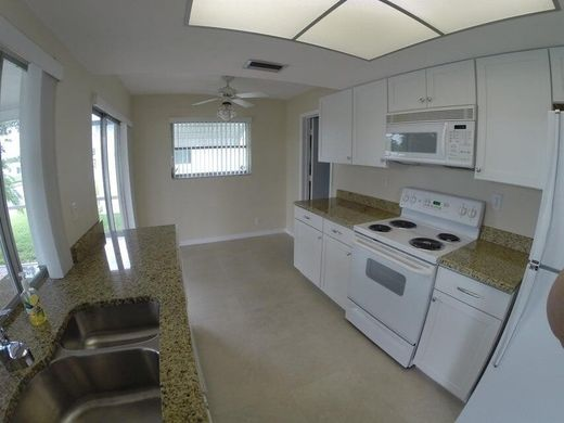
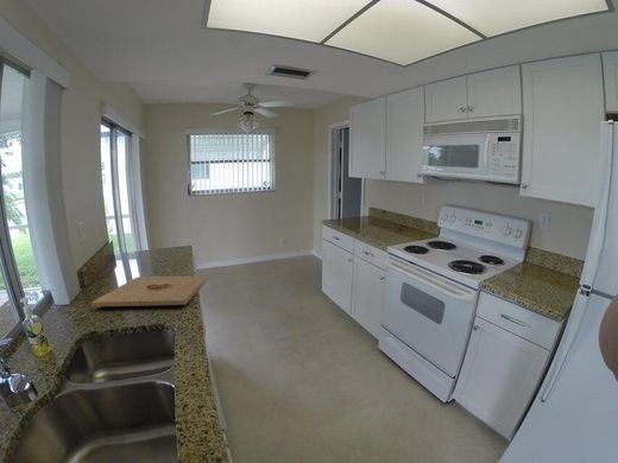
+ platter [90,274,210,307]
